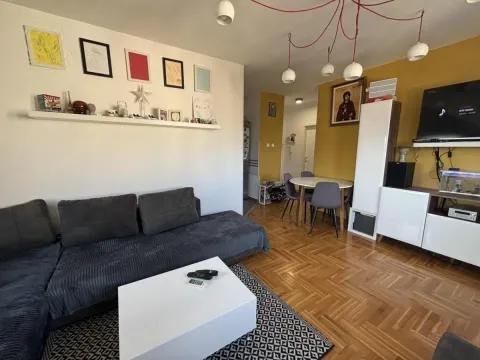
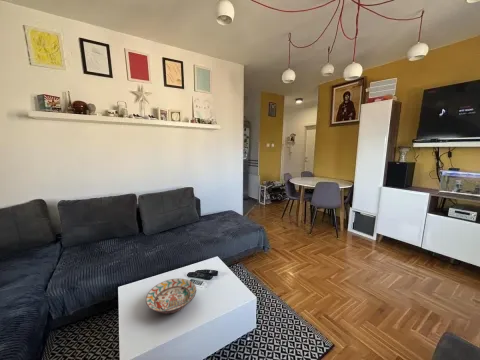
+ decorative bowl [145,277,197,315]
